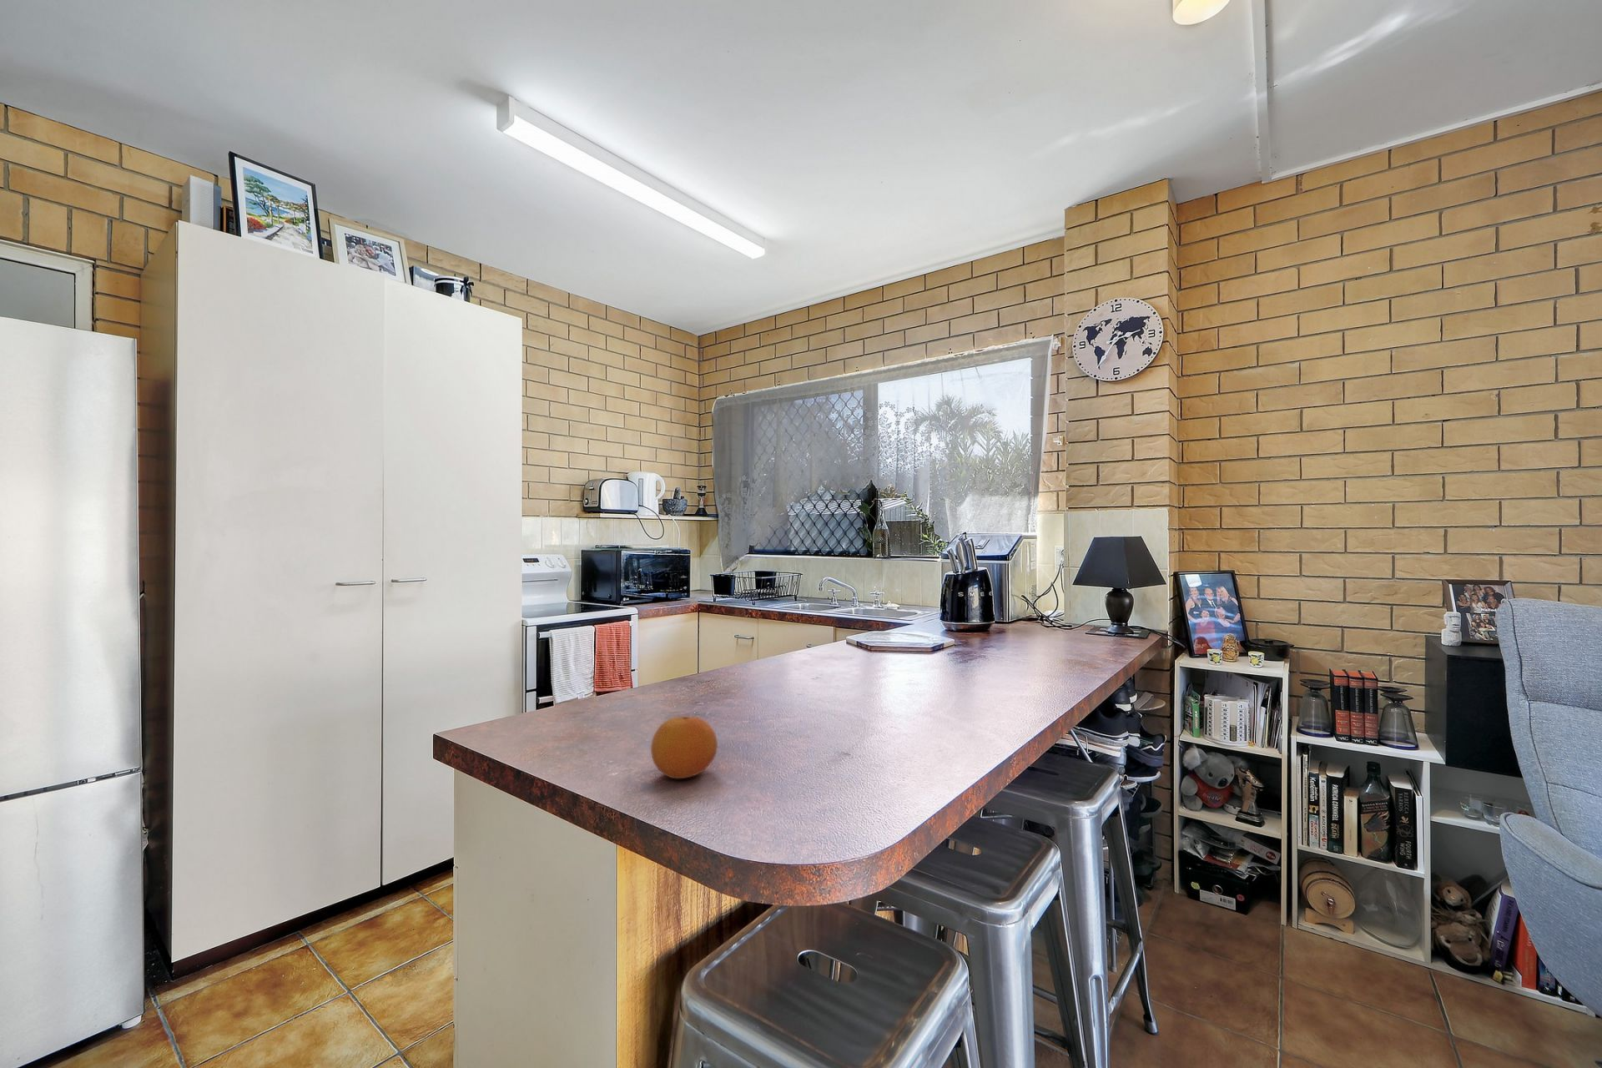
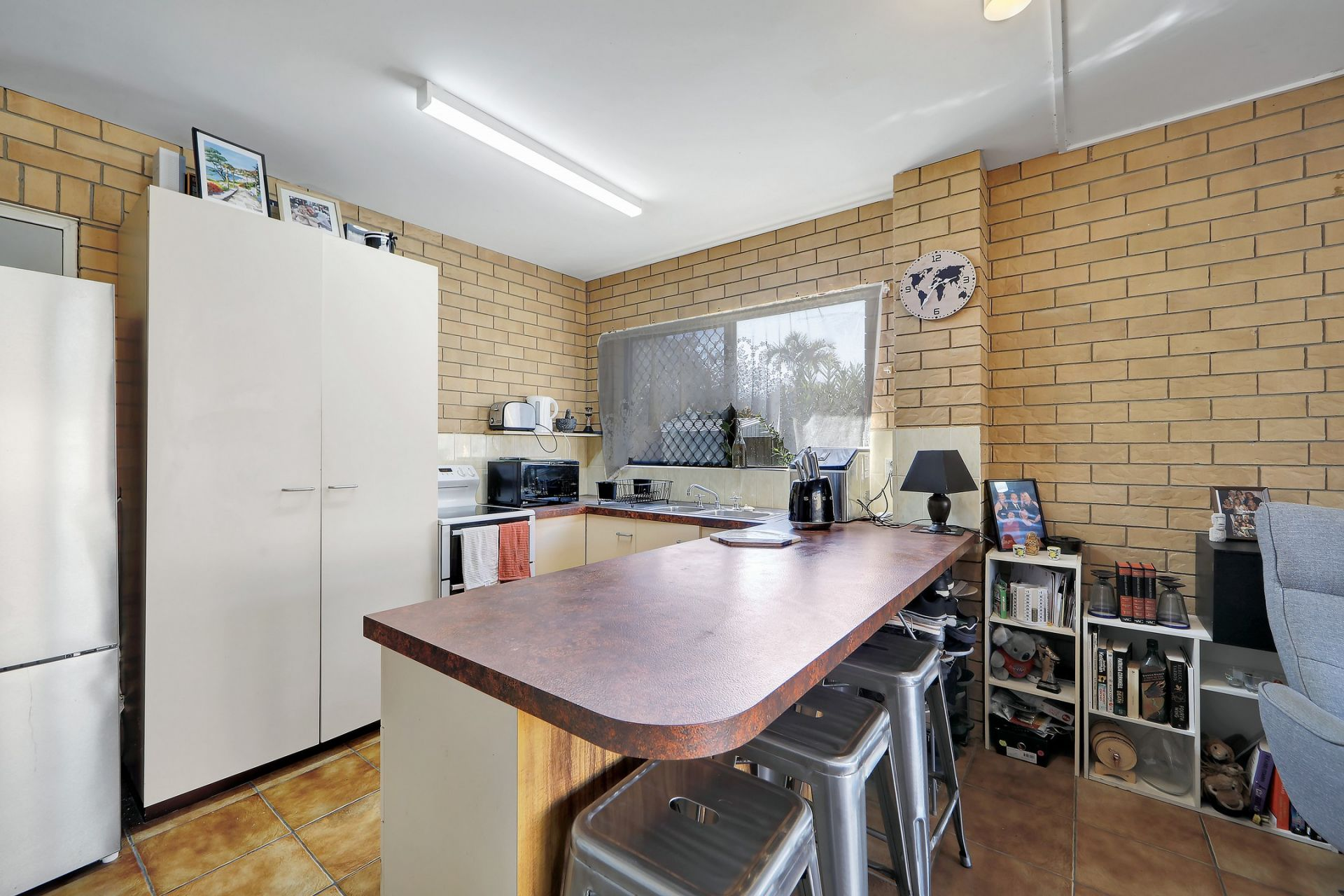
- fruit [650,716,719,780]
